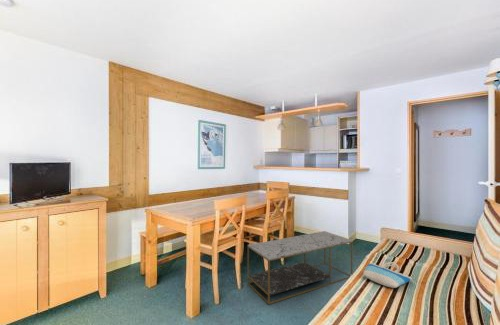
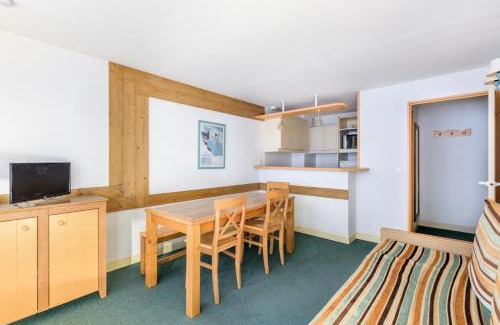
- tote bag [362,261,413,289]
- coffee table [247,230,354,305]
